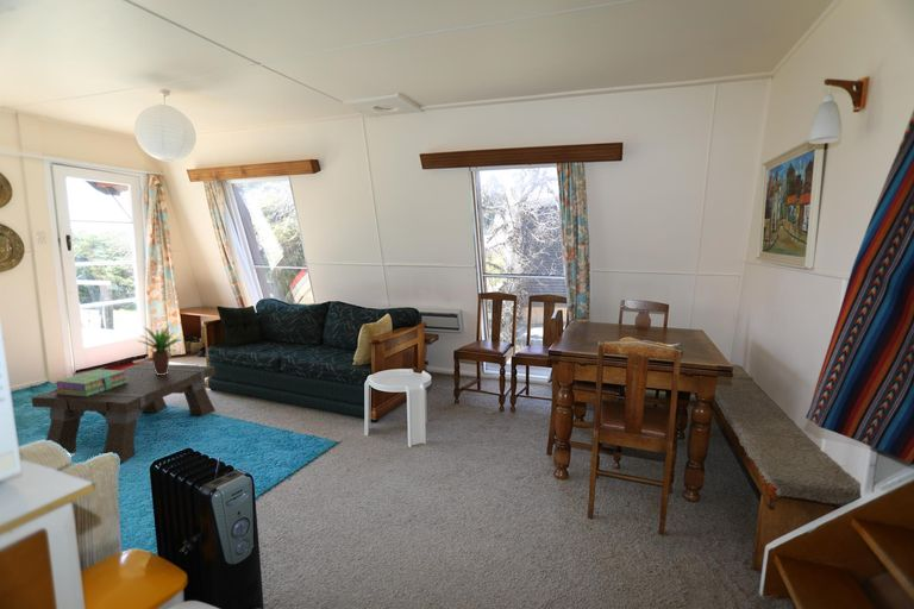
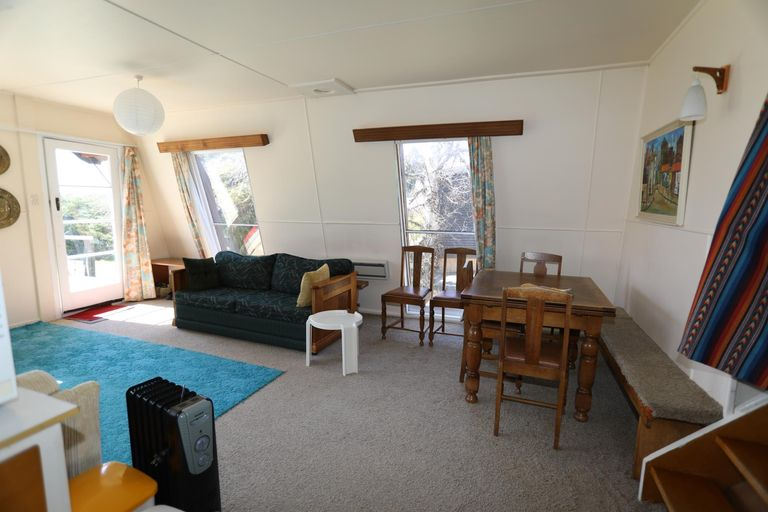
- coffee table [31,362,217,465]
- stack of books [54,368,129,396]
- potted plant [136,325,187,375]
